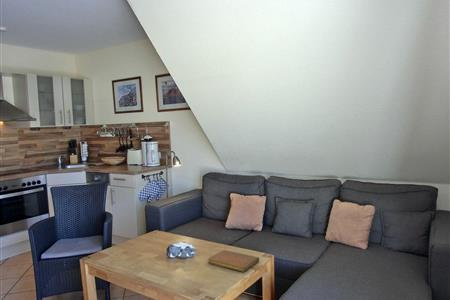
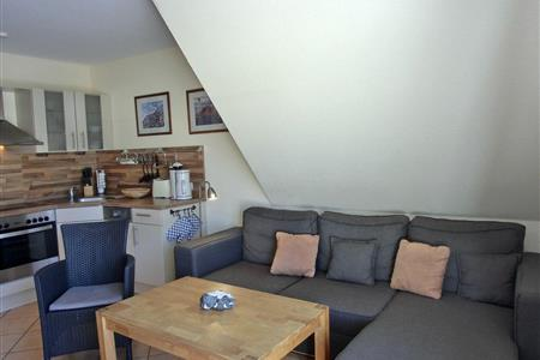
- notebook [207,249,260,273]
